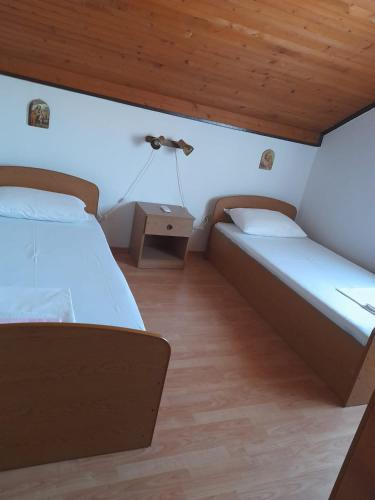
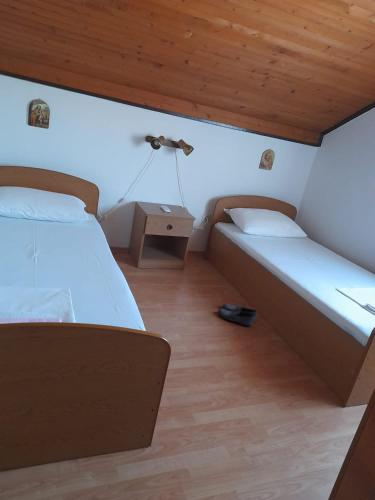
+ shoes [217,302,258,327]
